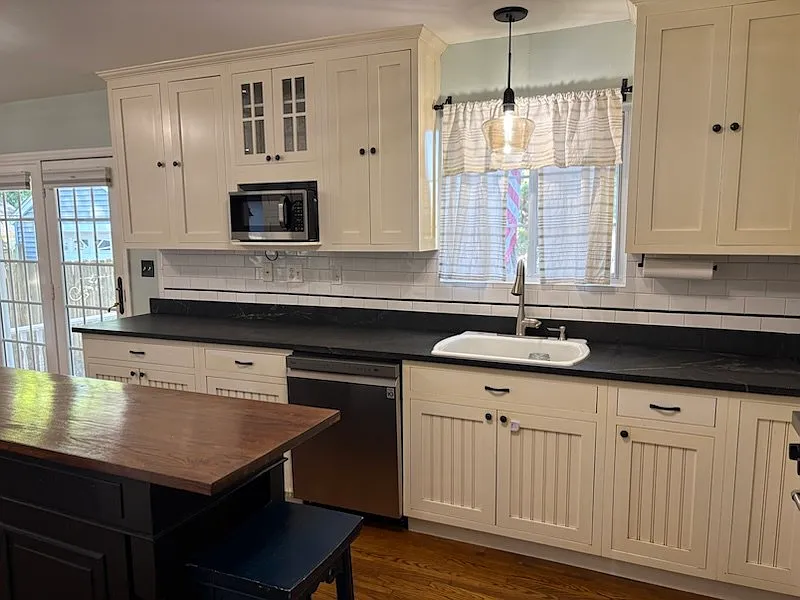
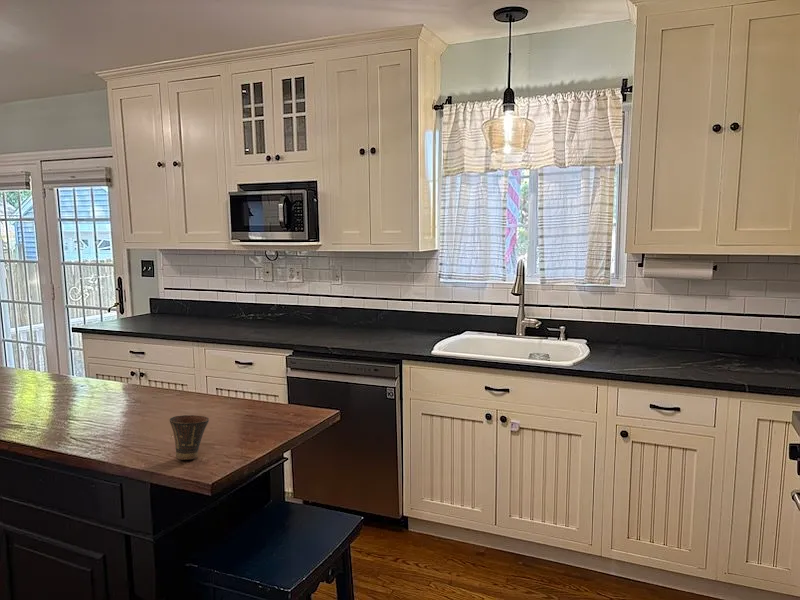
+ cup [169,414,210,461]
